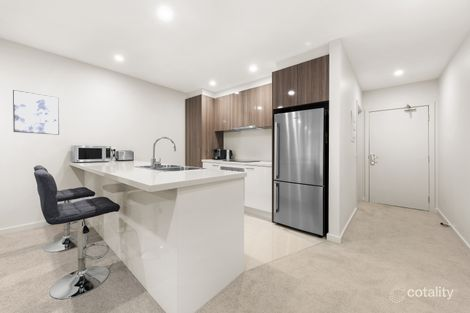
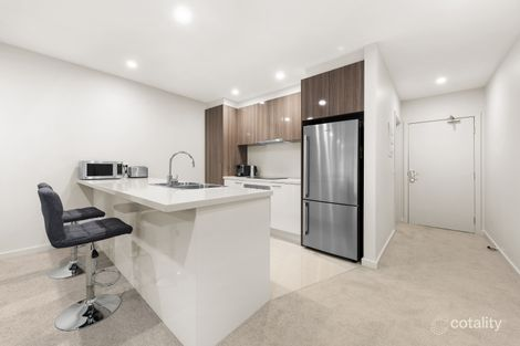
- wall art [12,89,60,136]
